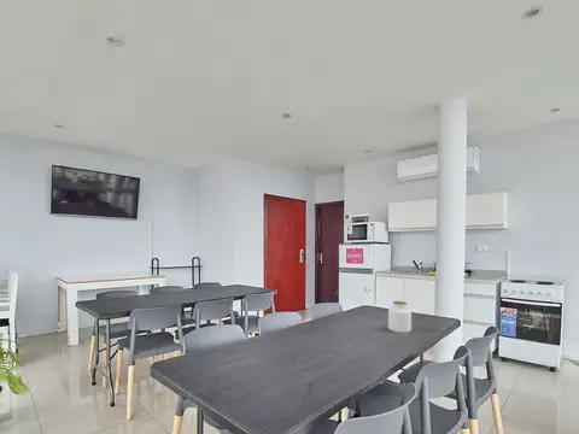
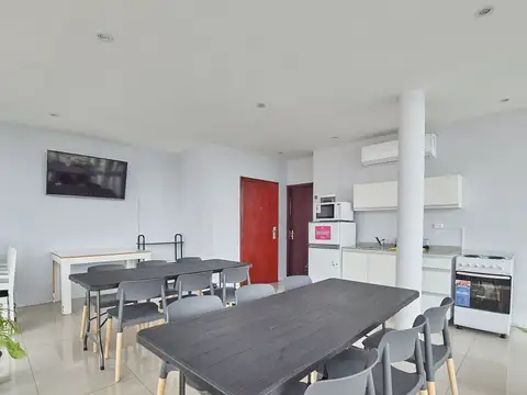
- jar [387,300,413,334]
